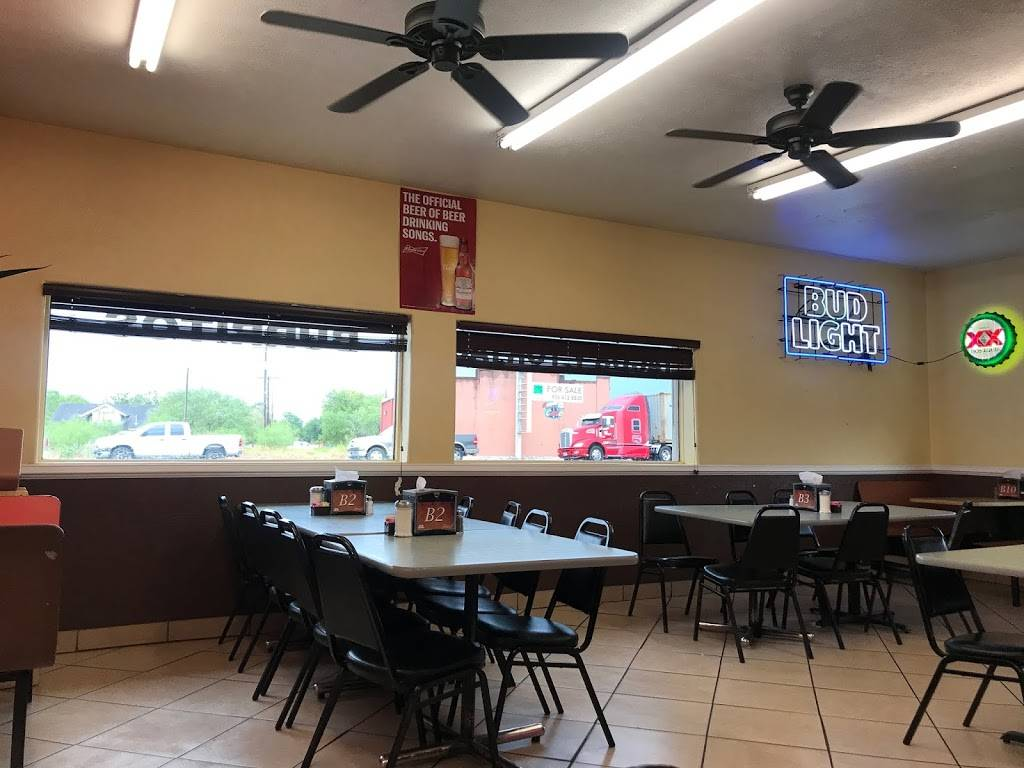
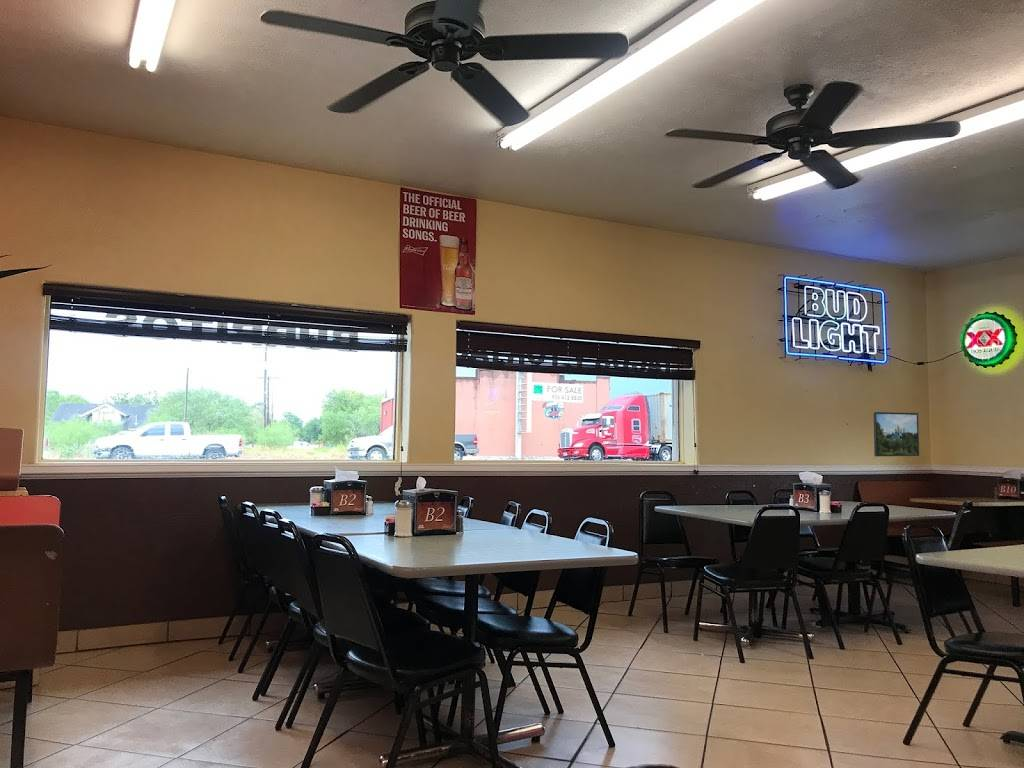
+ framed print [873,411,920,457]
